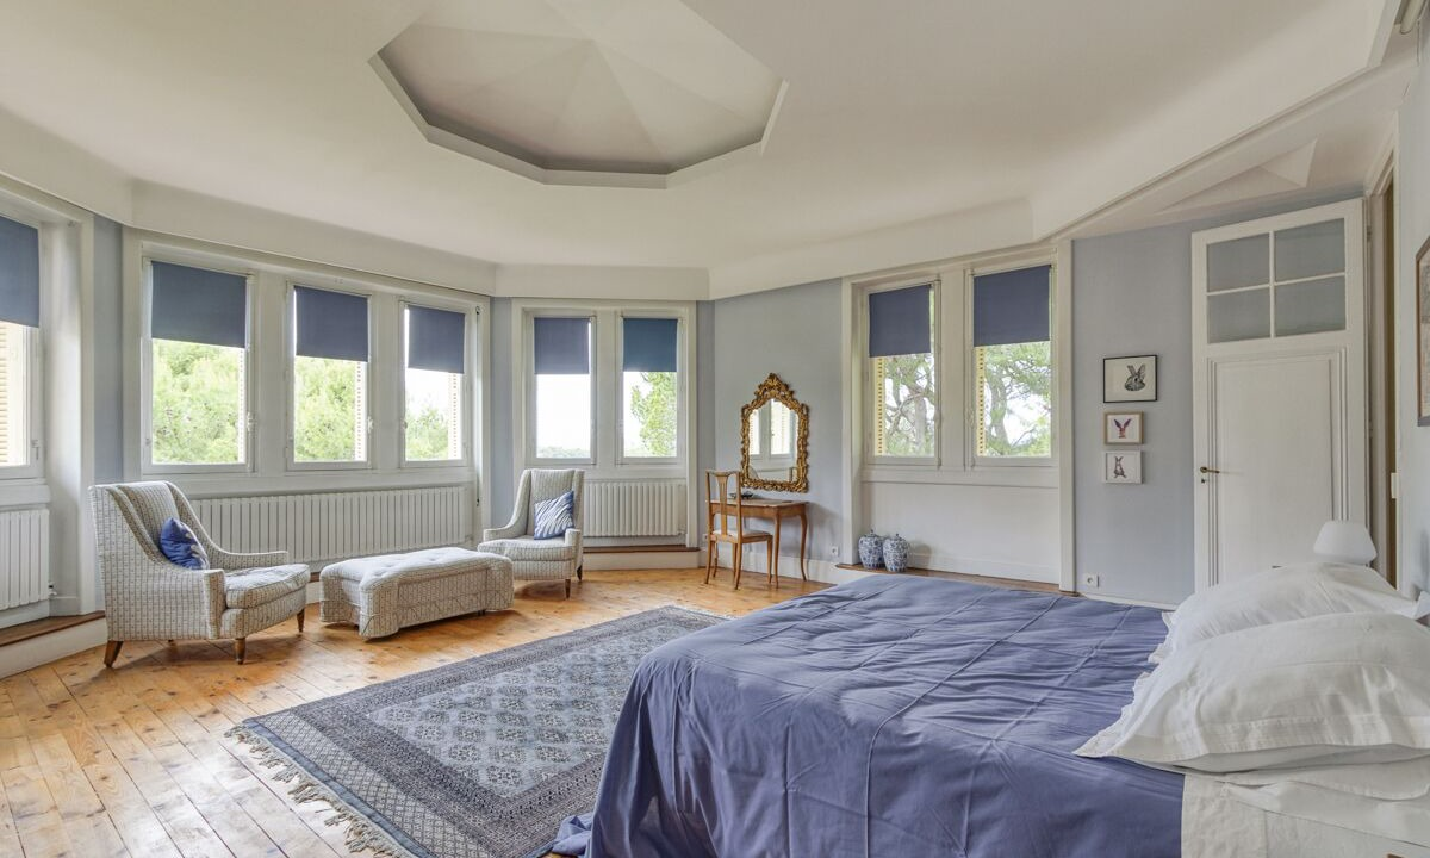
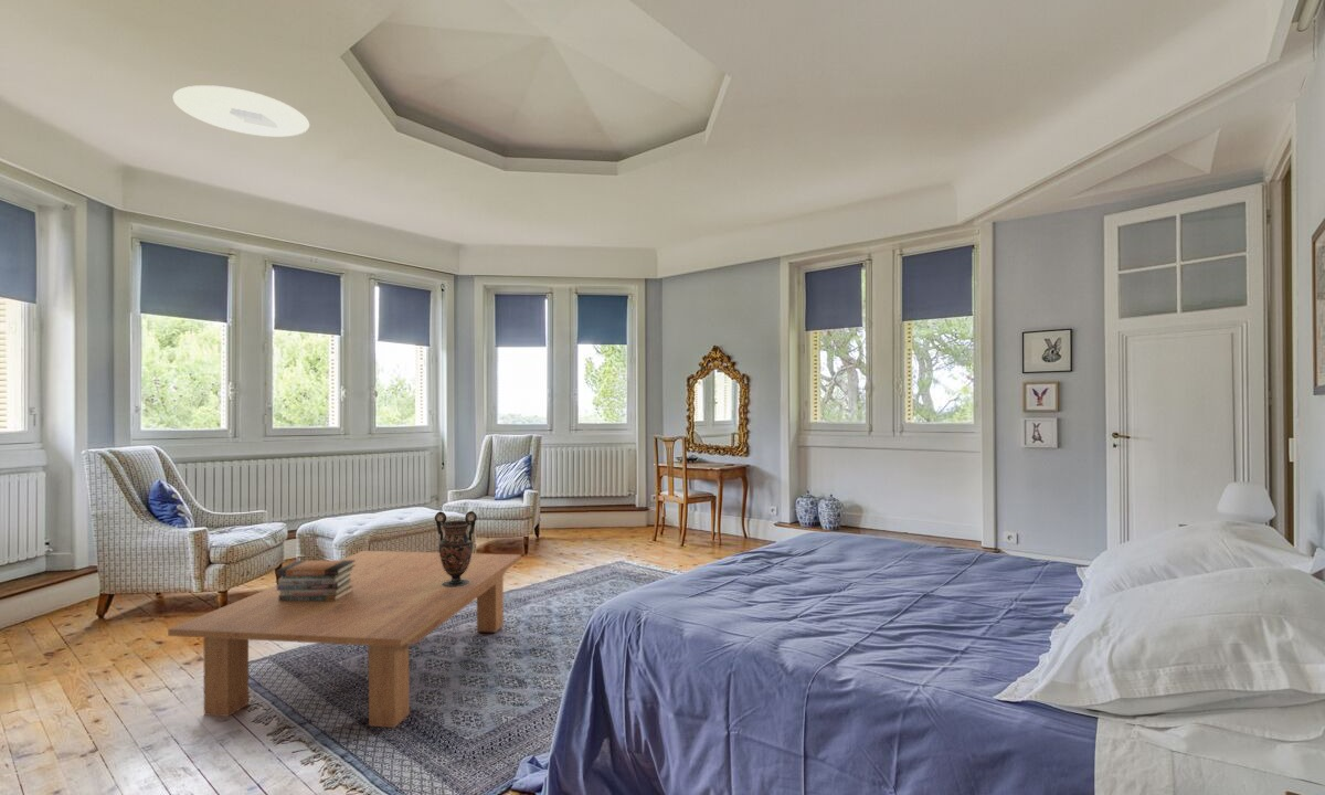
+ book stack [275,559,356,602]
+ ceiling light [172,84,310,138]
+ vase [434,510,478,587]
+ coffee table [167,550,522,729]
